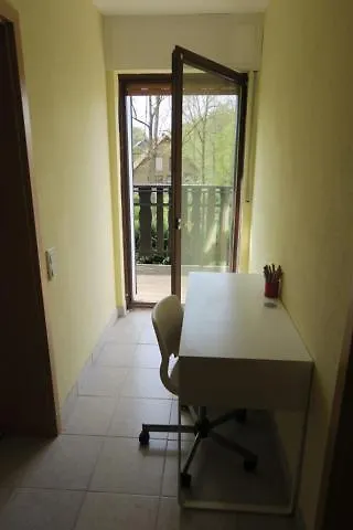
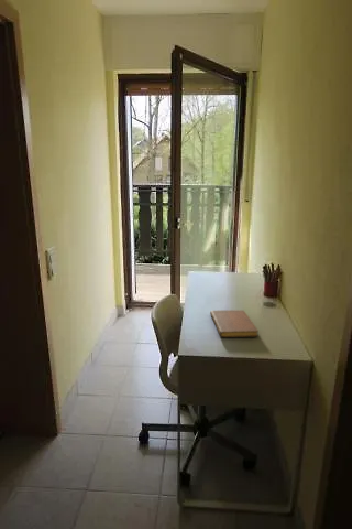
+ notebook [209,309,260,338]
